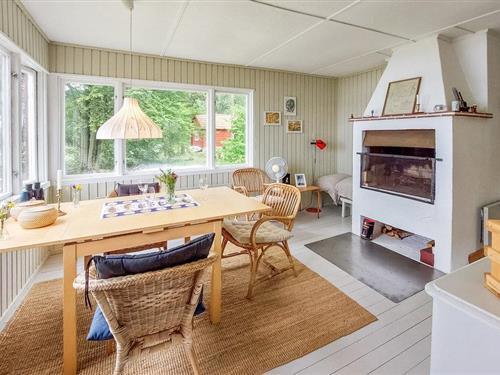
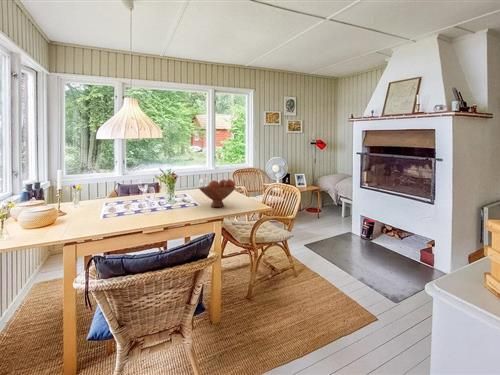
+ fruit bowl [198,178,237,208]
